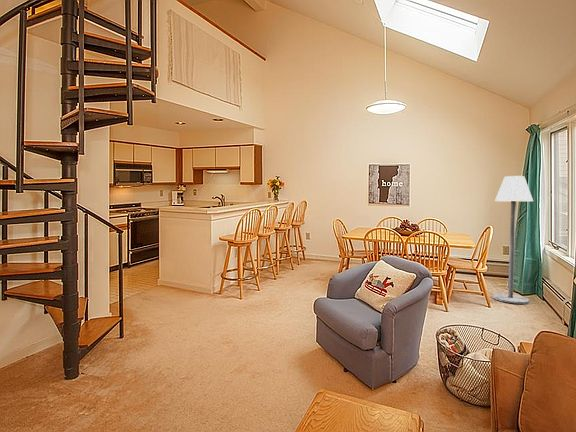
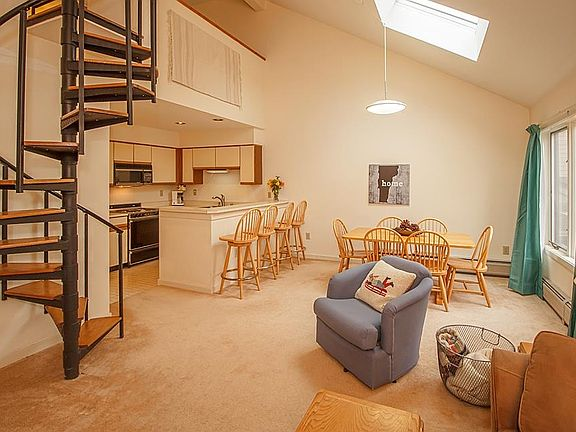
- floor lamp [492,175,534,305]
